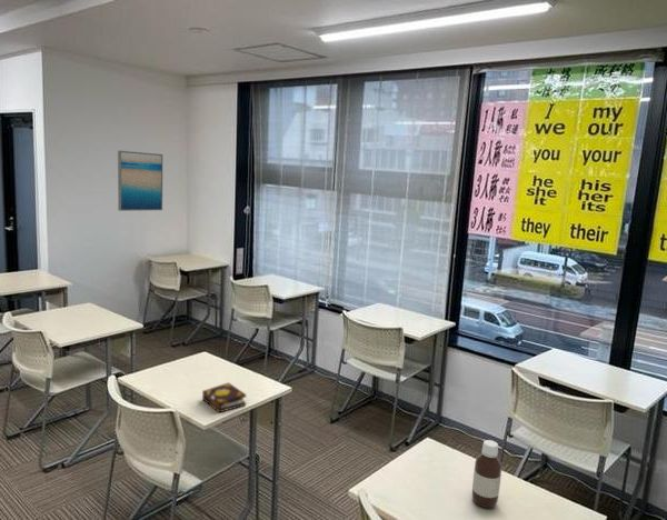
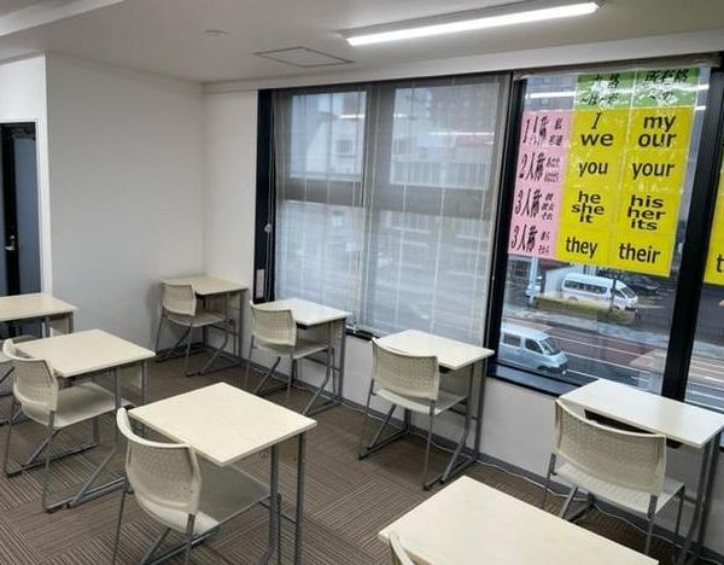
- wall art [117,150,163,212]
- book [201,381,247,413]
- bottle [471,439,502,509]
